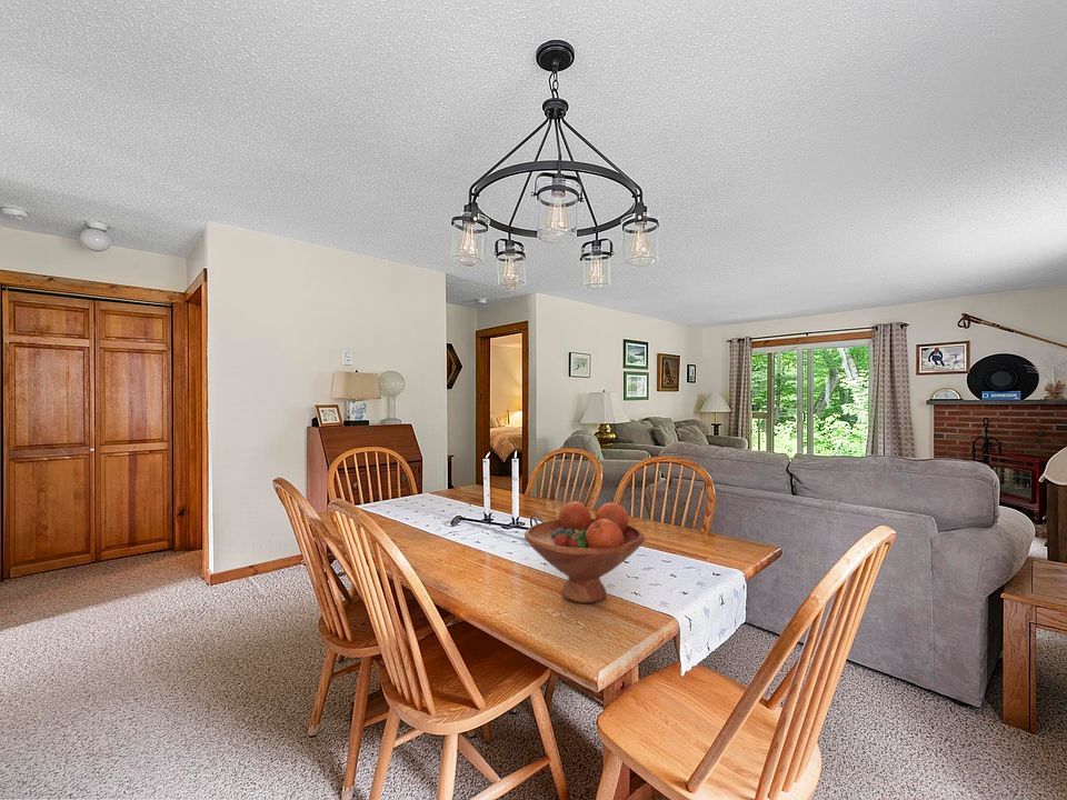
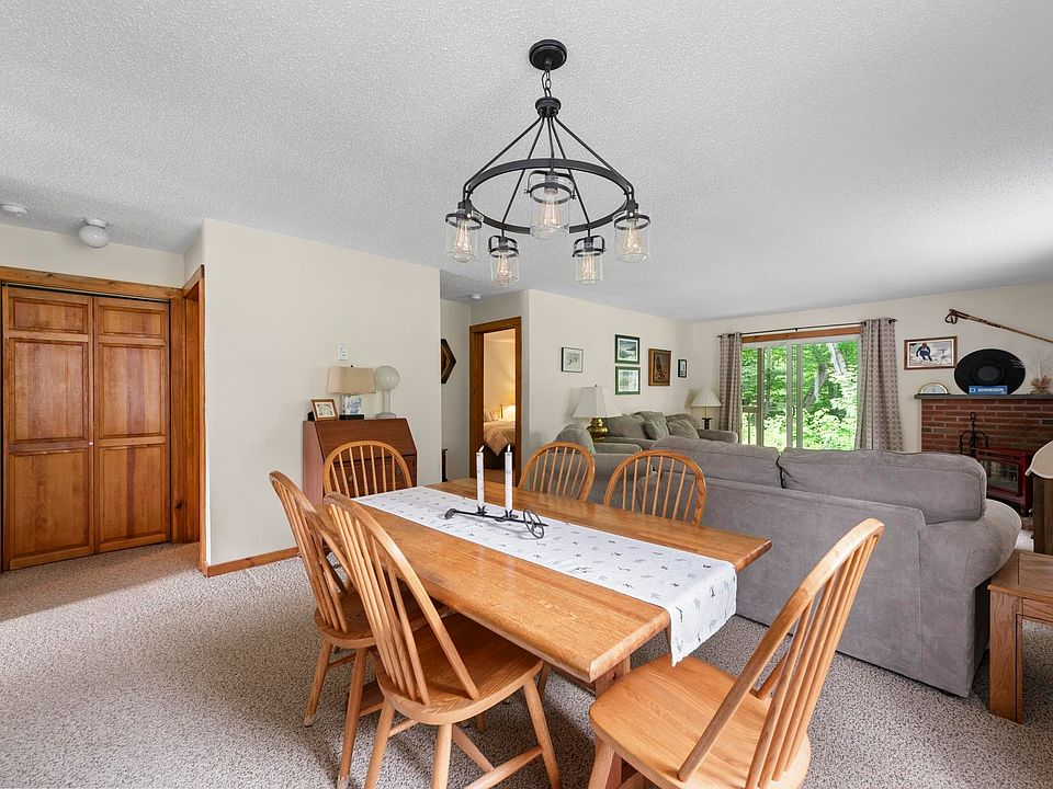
- fruit bowl [523,500,646,604]
